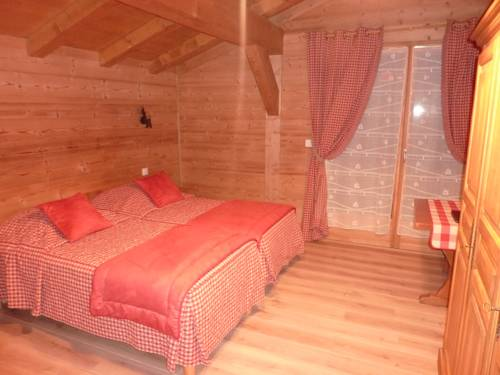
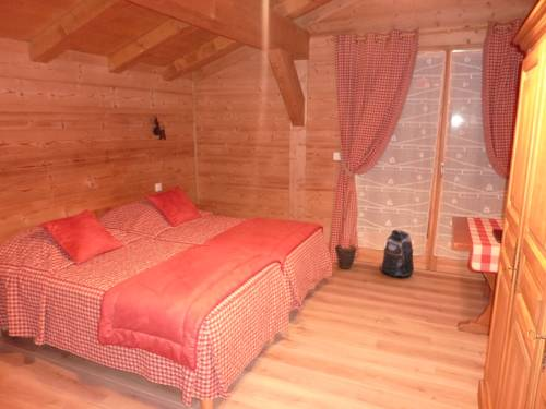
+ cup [334,243,358,270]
+ backpack [380,229,415,278]
